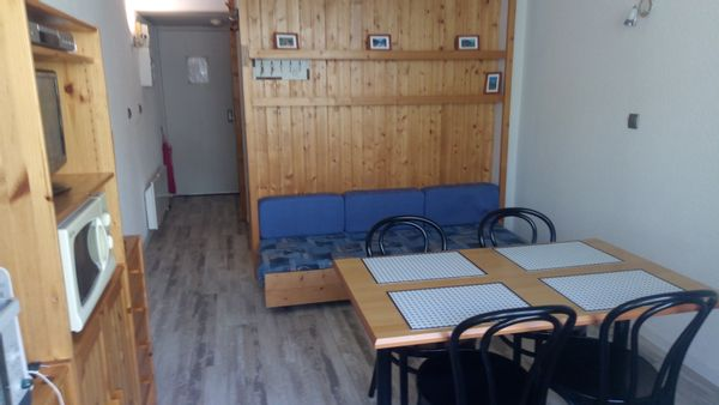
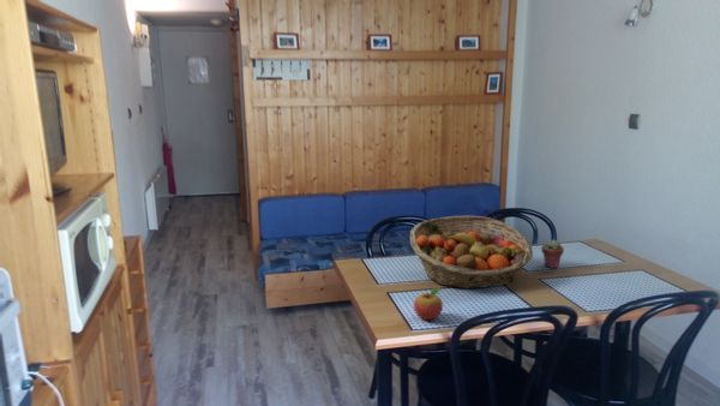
+ potted succulent [540,238,565,269]
+ fruit basket [409,215,534,291]
+ fruit [413,286,444,321]
